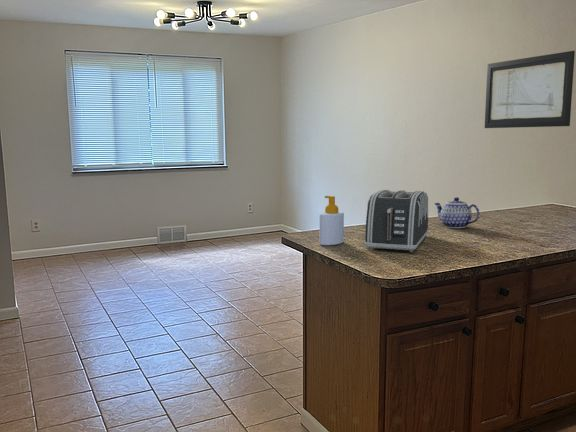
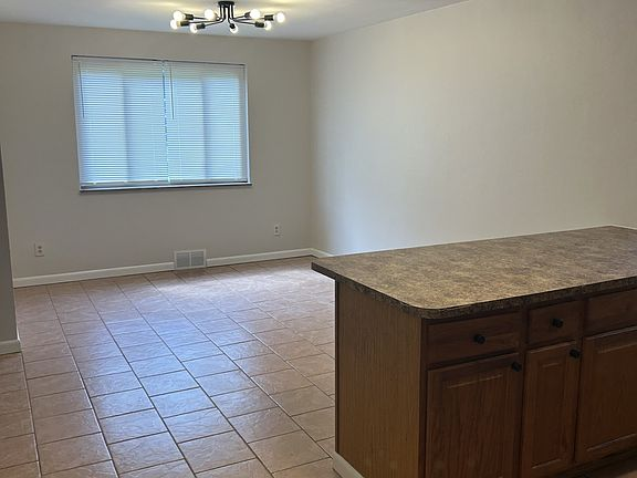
- soap bottle [318,195,345,246]
- toaster [364,189,429,253]
- wall art [484,50,576,129]
- teapot [434,196,481,229]
